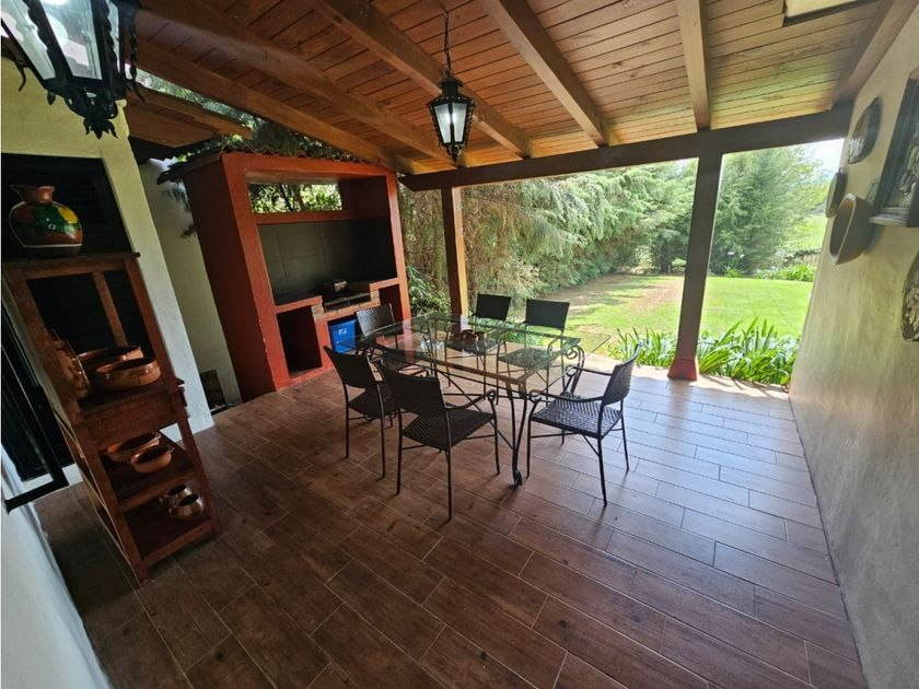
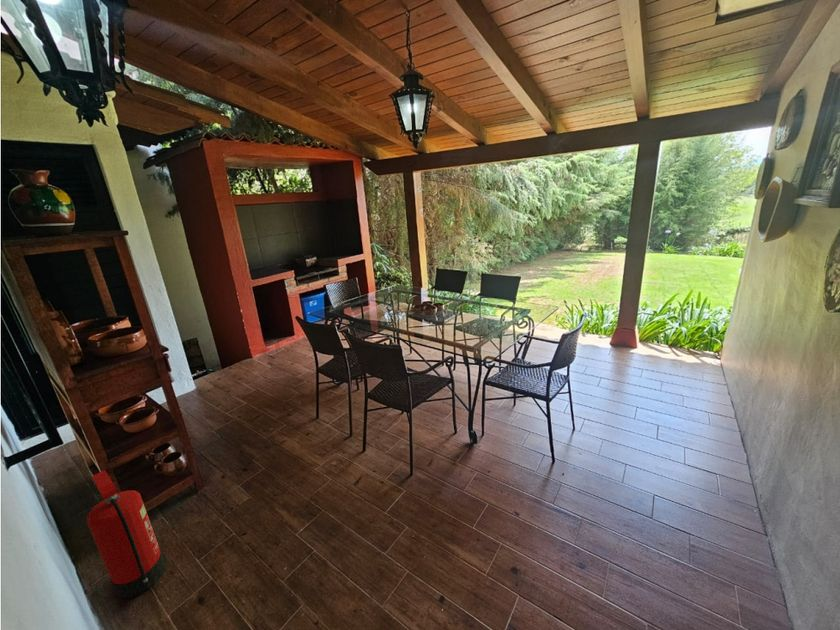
+ fire extinguisher [86,469,167,600]
